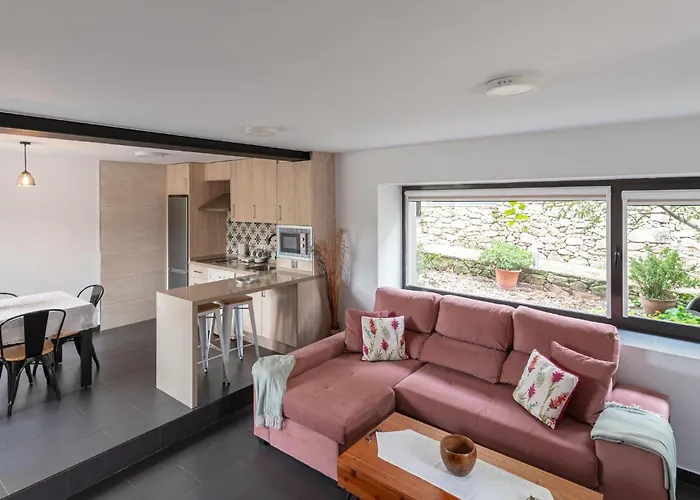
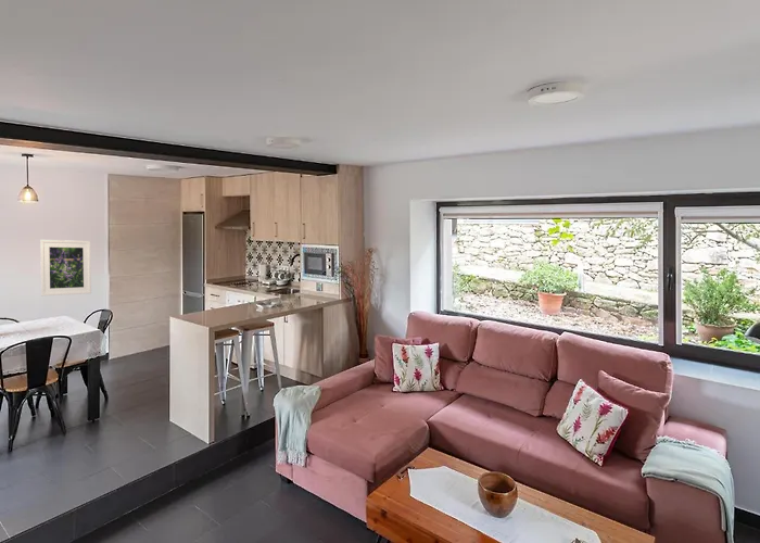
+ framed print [39,239,92,296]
